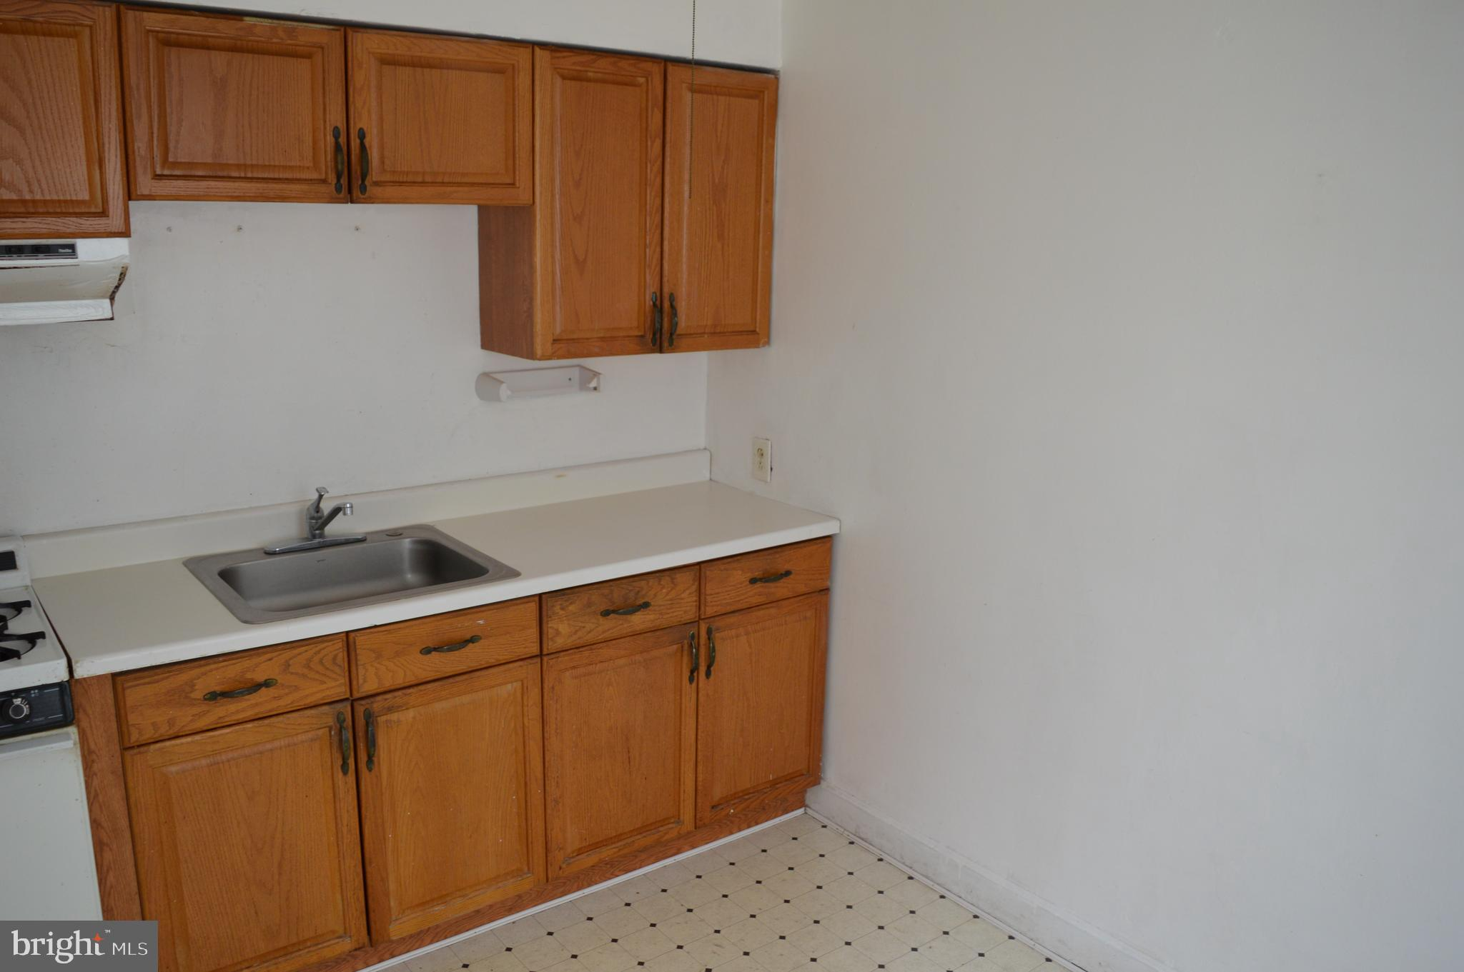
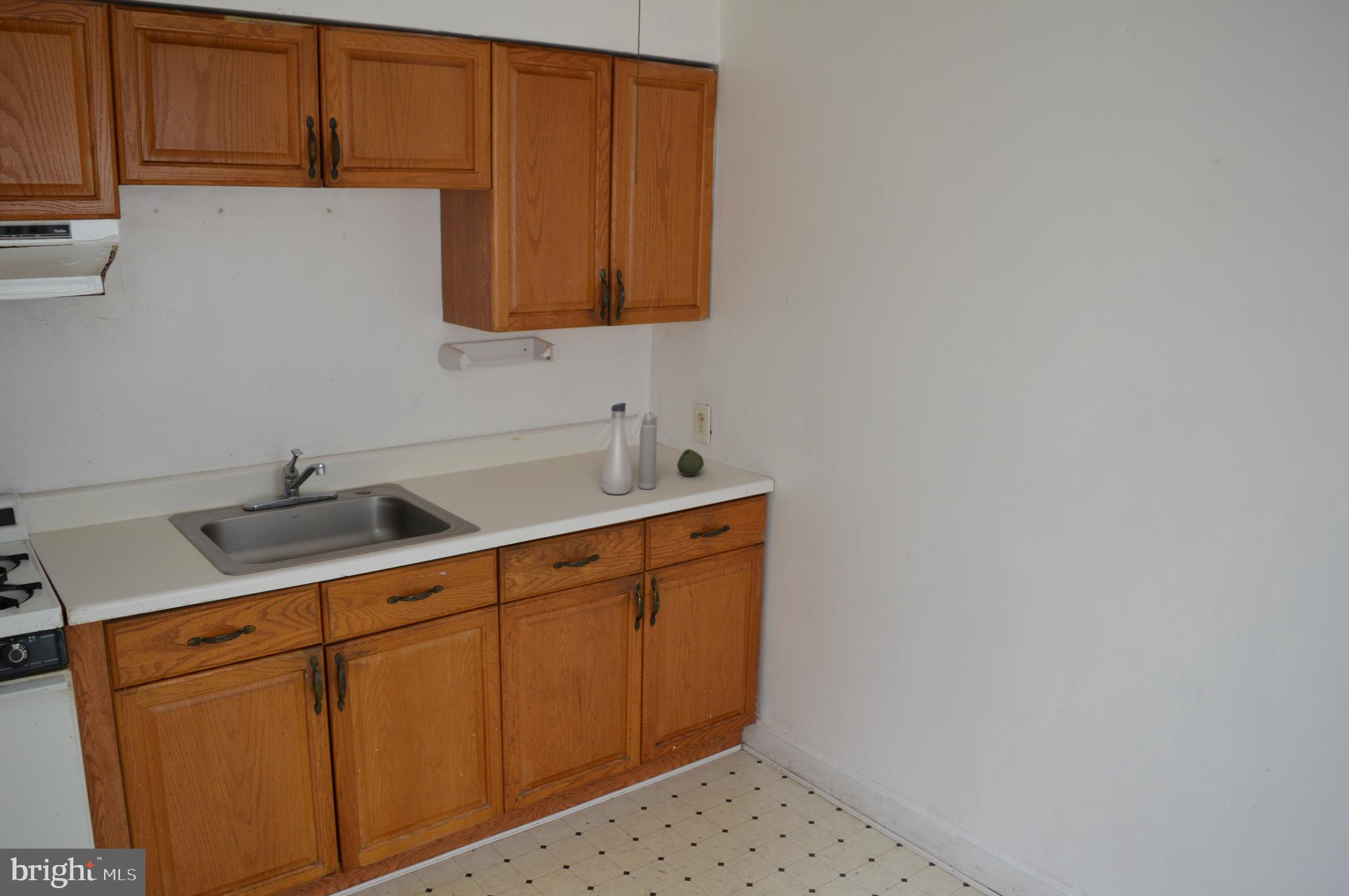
+ fruit [676,448,705,477]
+ water bottle [595,402,658,495]
